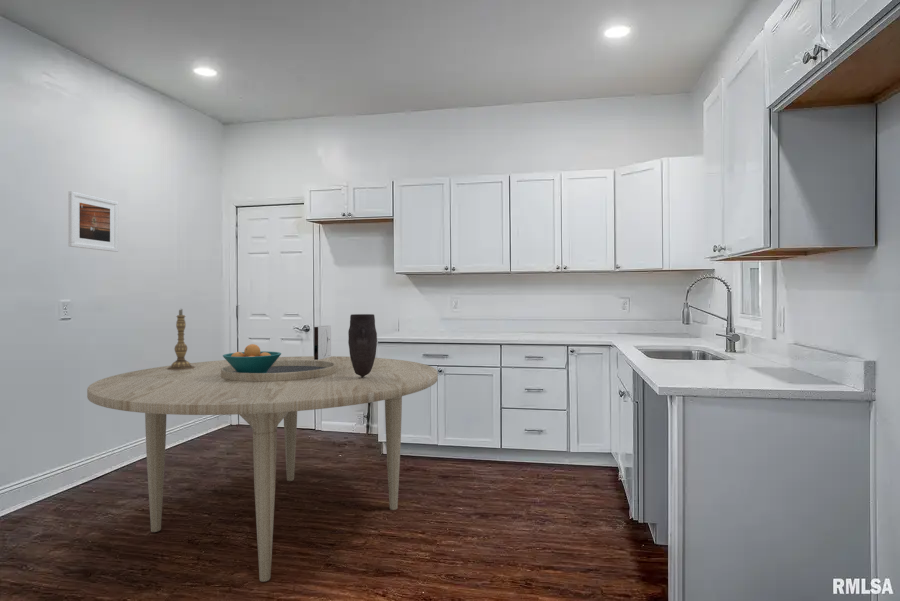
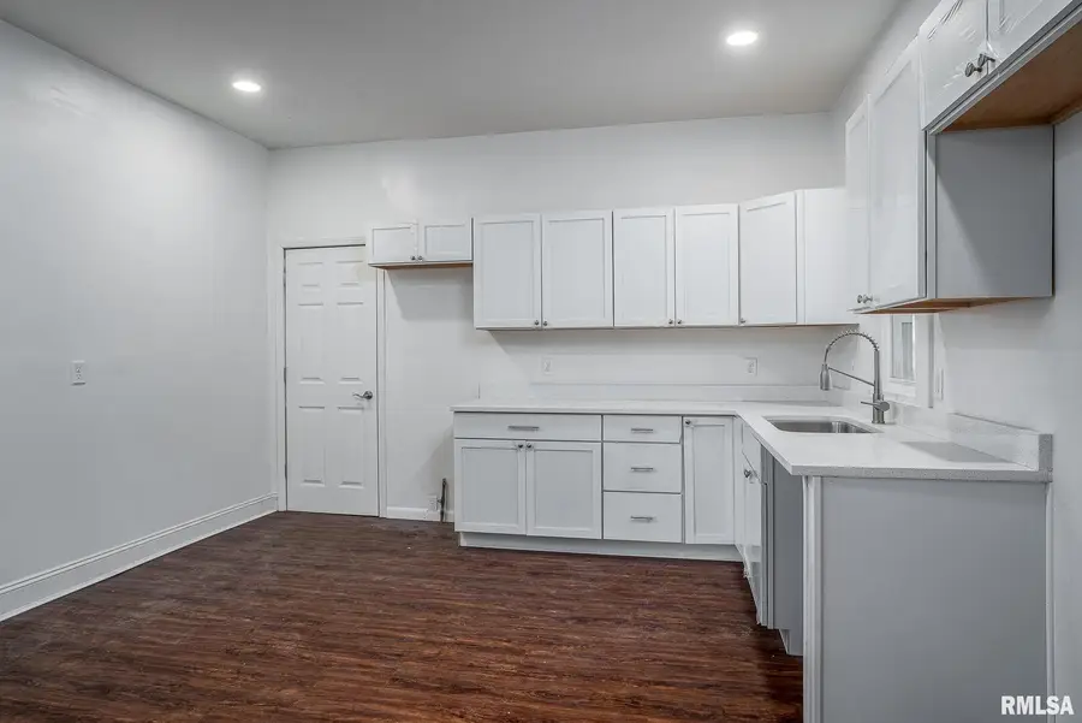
- candlestick [167,308,195,370]
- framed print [68,190,119,253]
- vase [313,313,378,378]
- dining table [86,355,439,583]
- fruit bowl [222,343,282,373]
